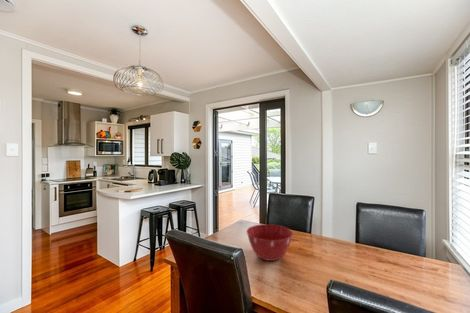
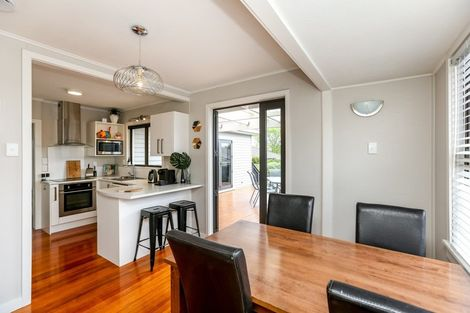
- mixing bowl [245,223,294,262]
